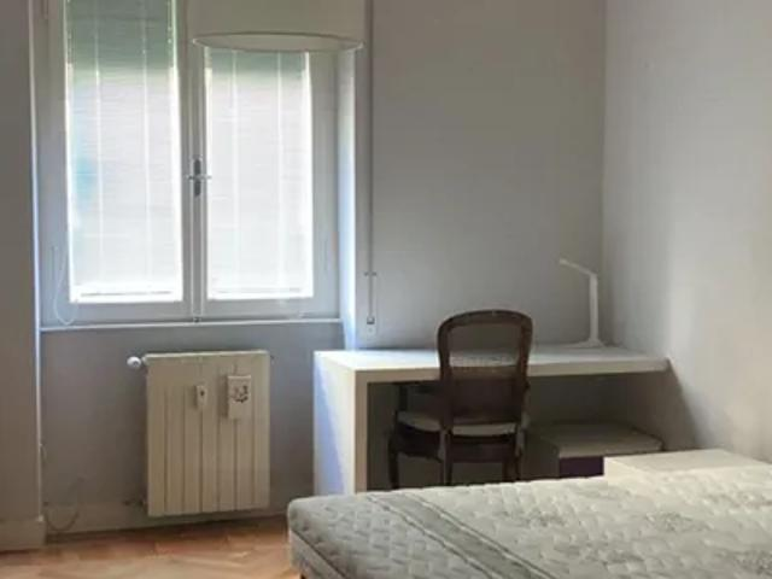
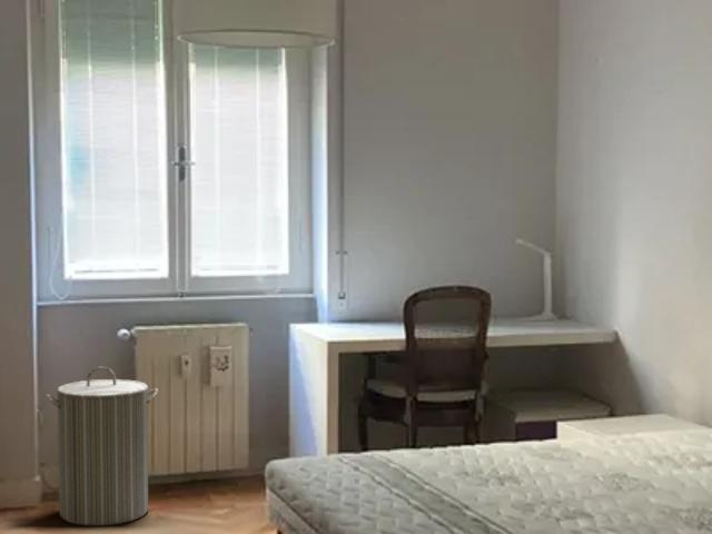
+ laundry hamper [46,366,159,526]
